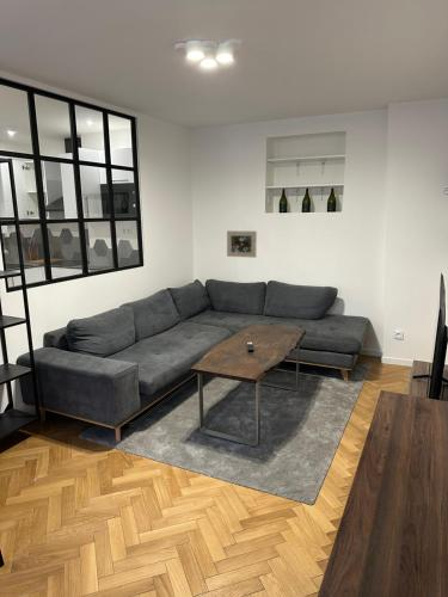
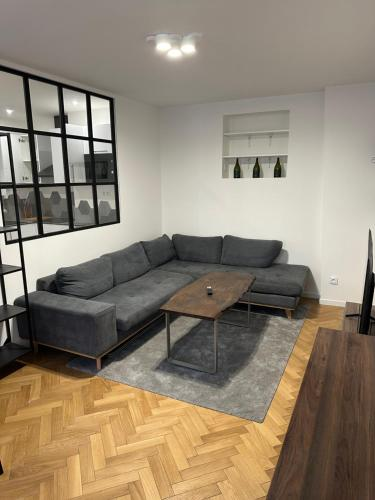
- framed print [226,229,258,259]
